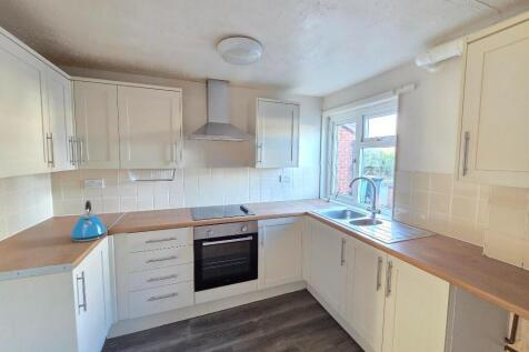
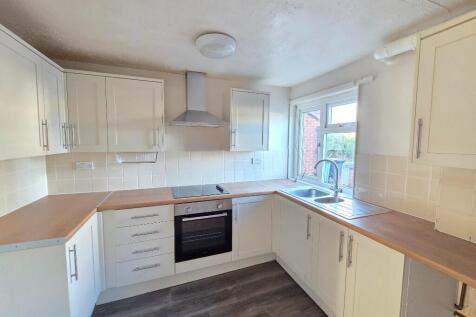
- kettle [69,200,108,242]
